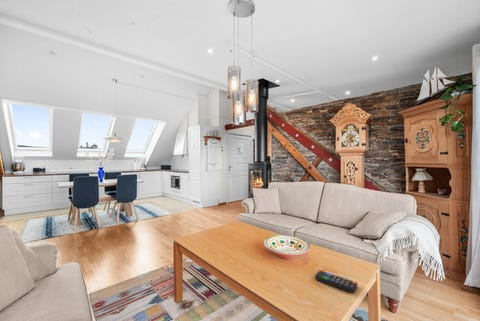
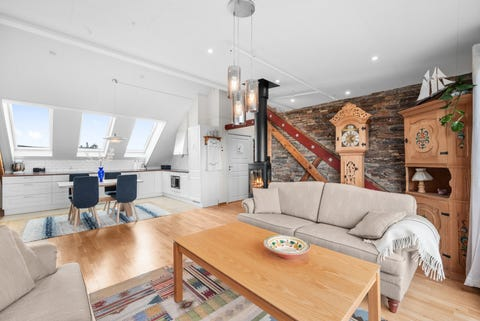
- remote control [314,270,358,294]
